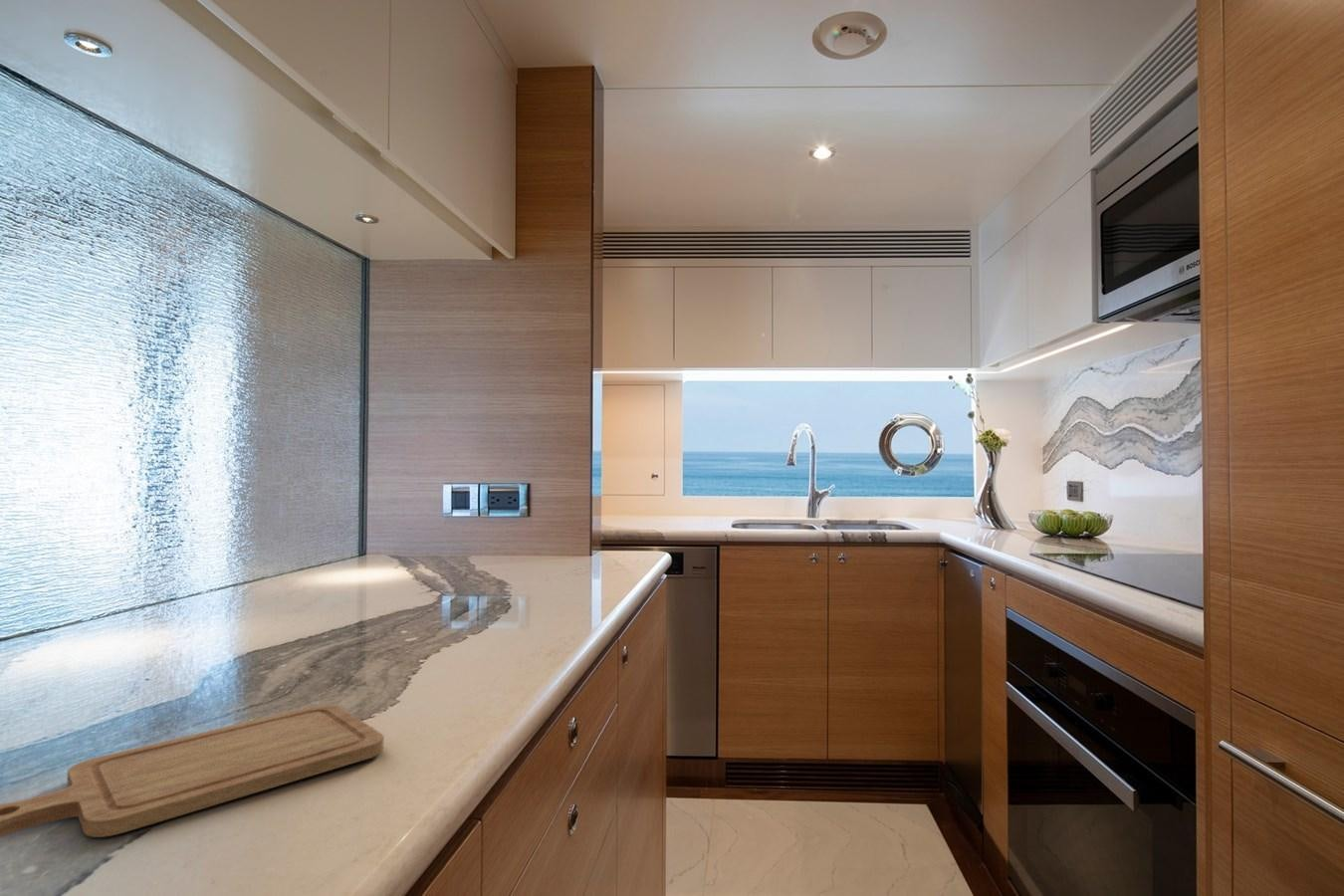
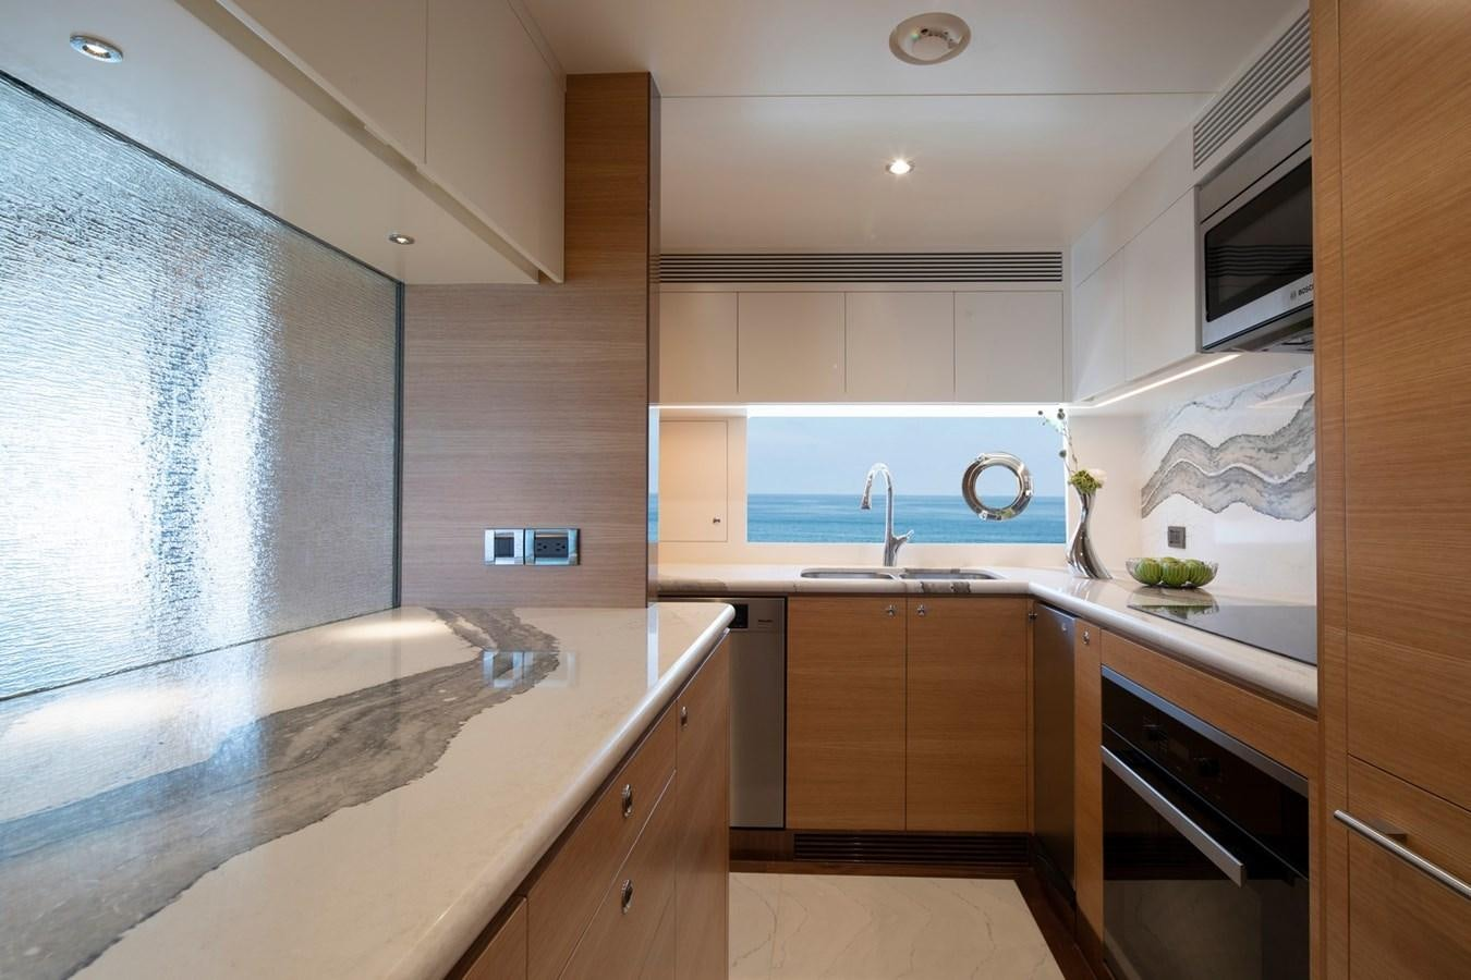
- chopping board [0,704,385,838]
